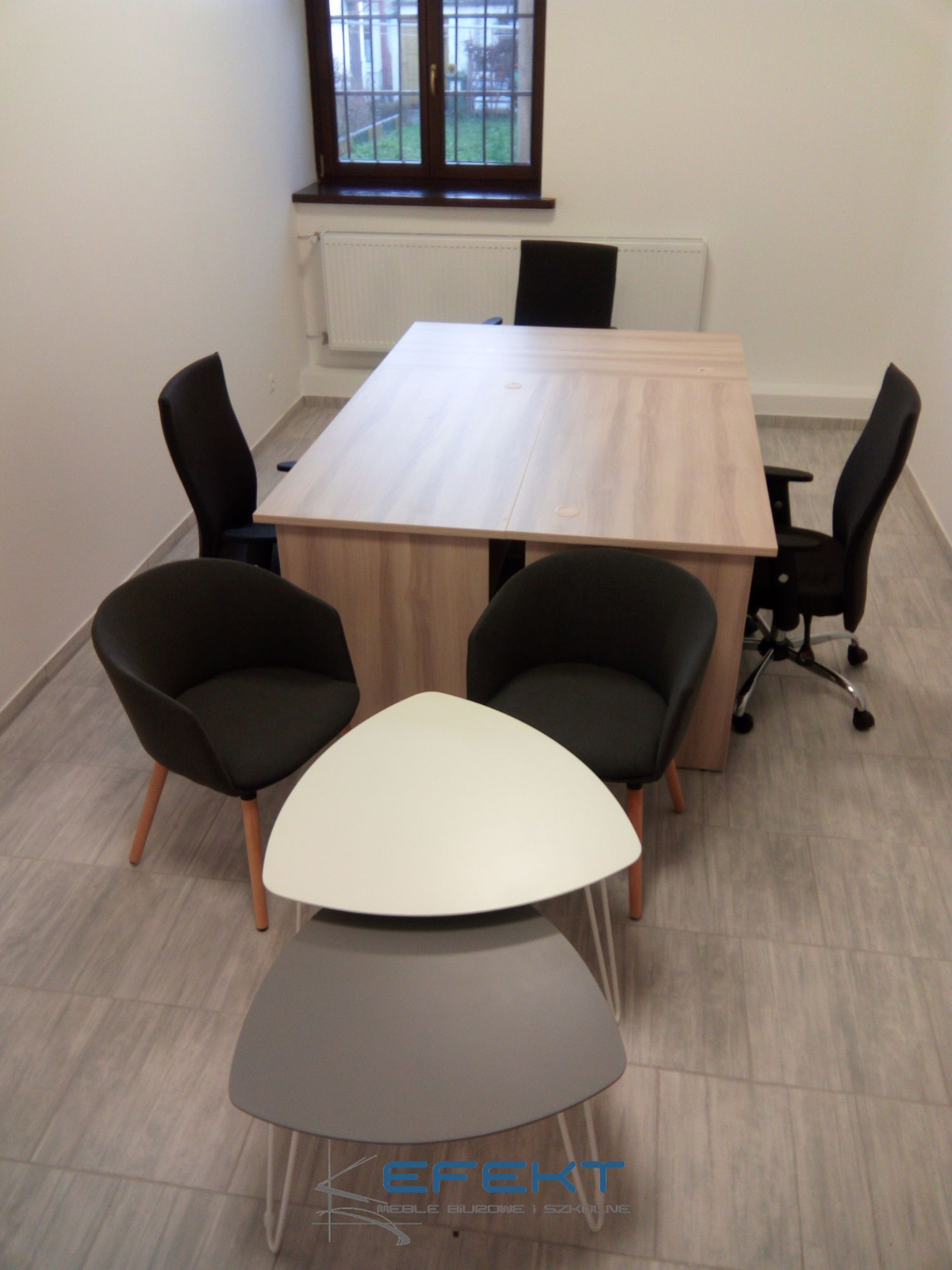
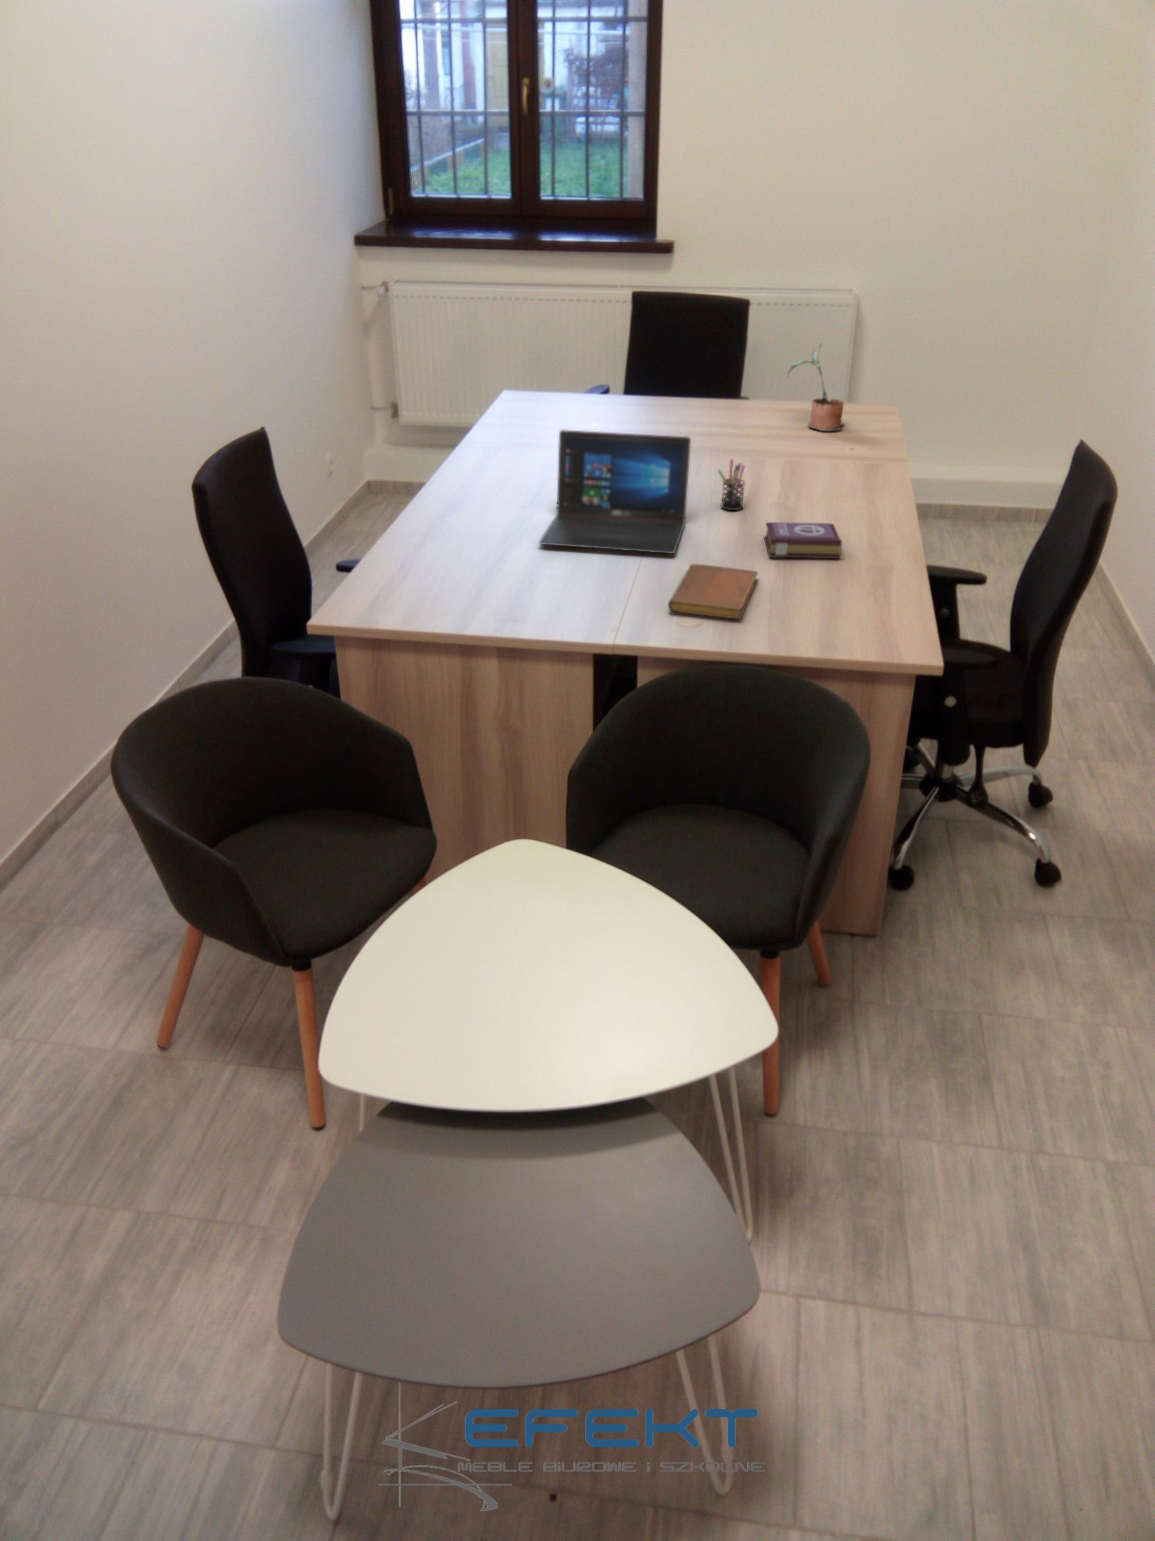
+ pen holder [717,459,746,511]
+ laptop [537,428,692,555]
+ notebook [667,563,758,620]
+ potted plant [786,342,846,432]
+ book [763,521,843,559]
